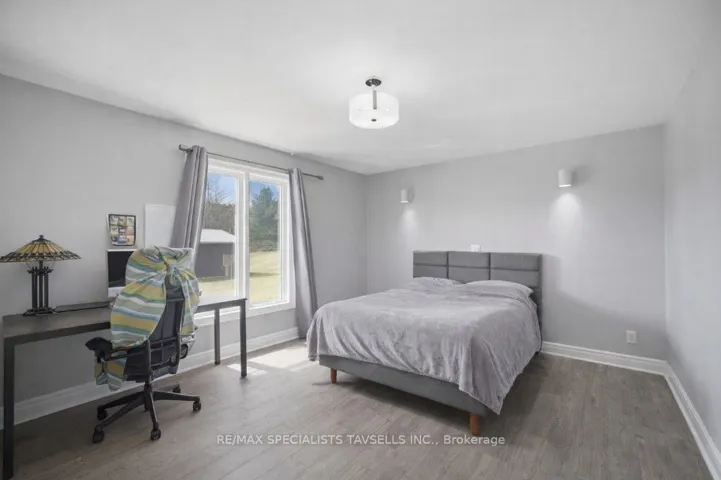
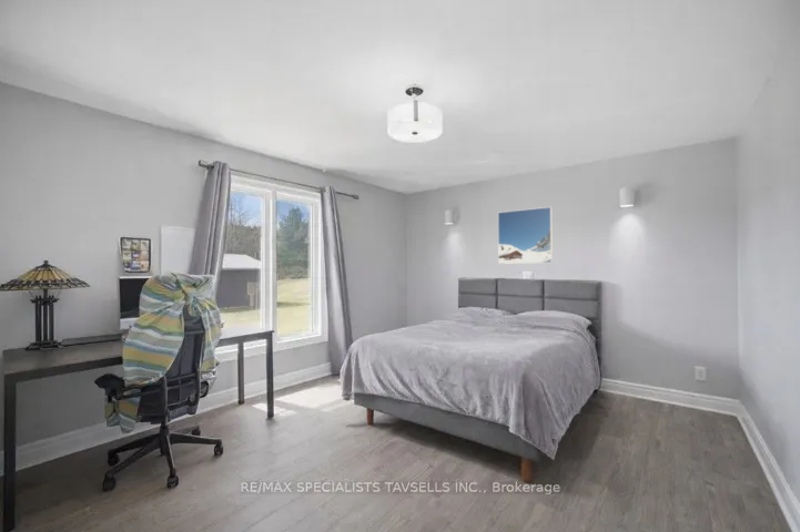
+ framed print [497,206,554,265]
